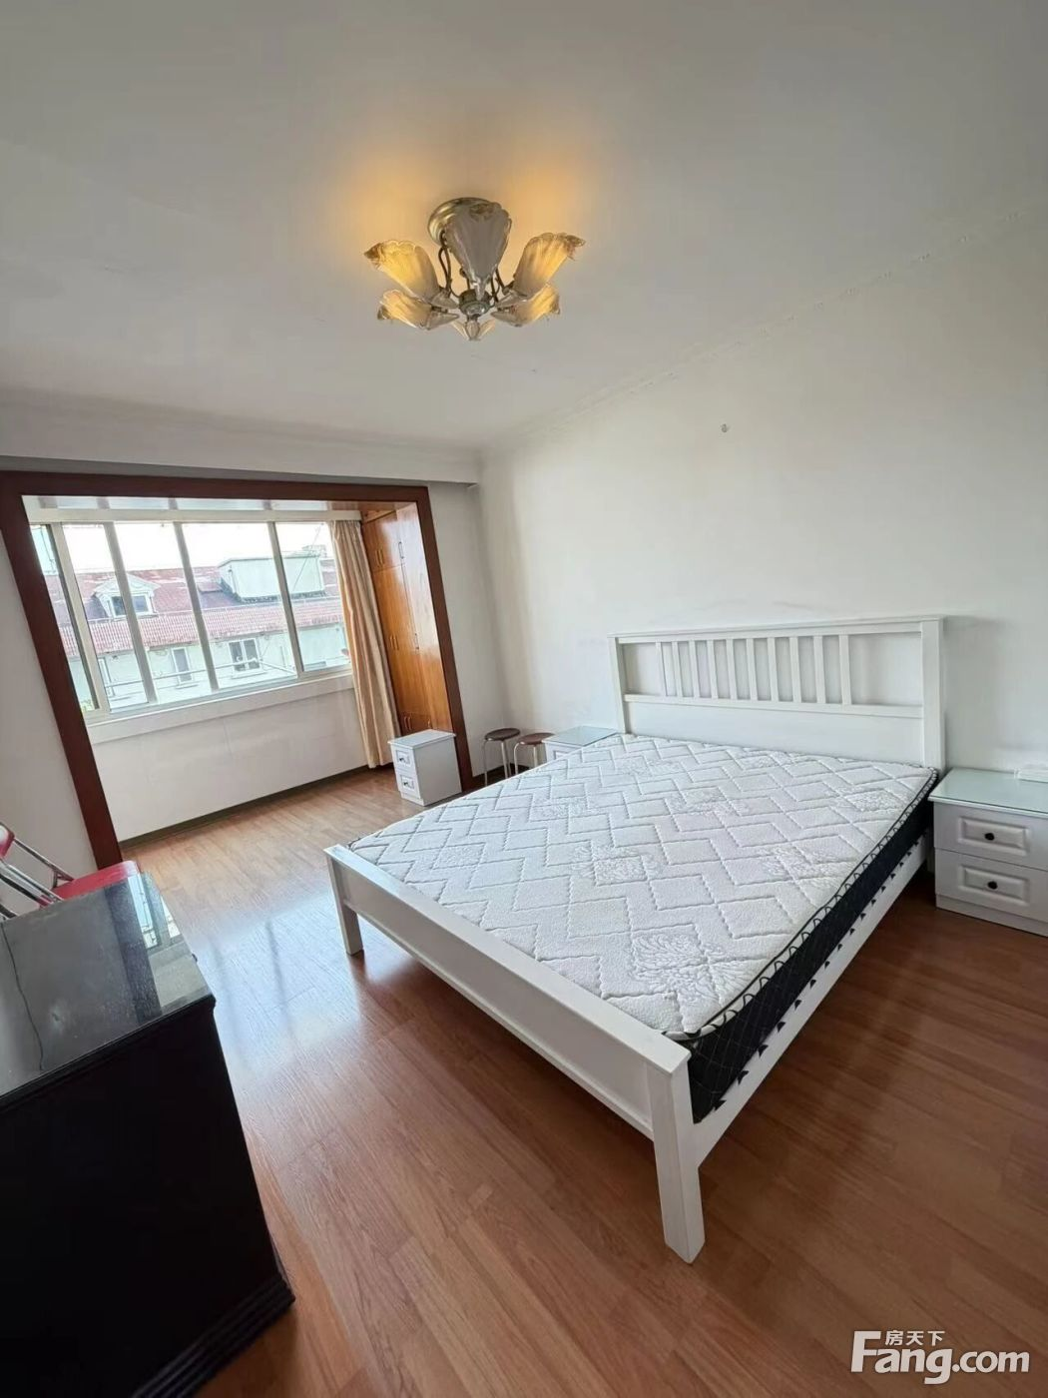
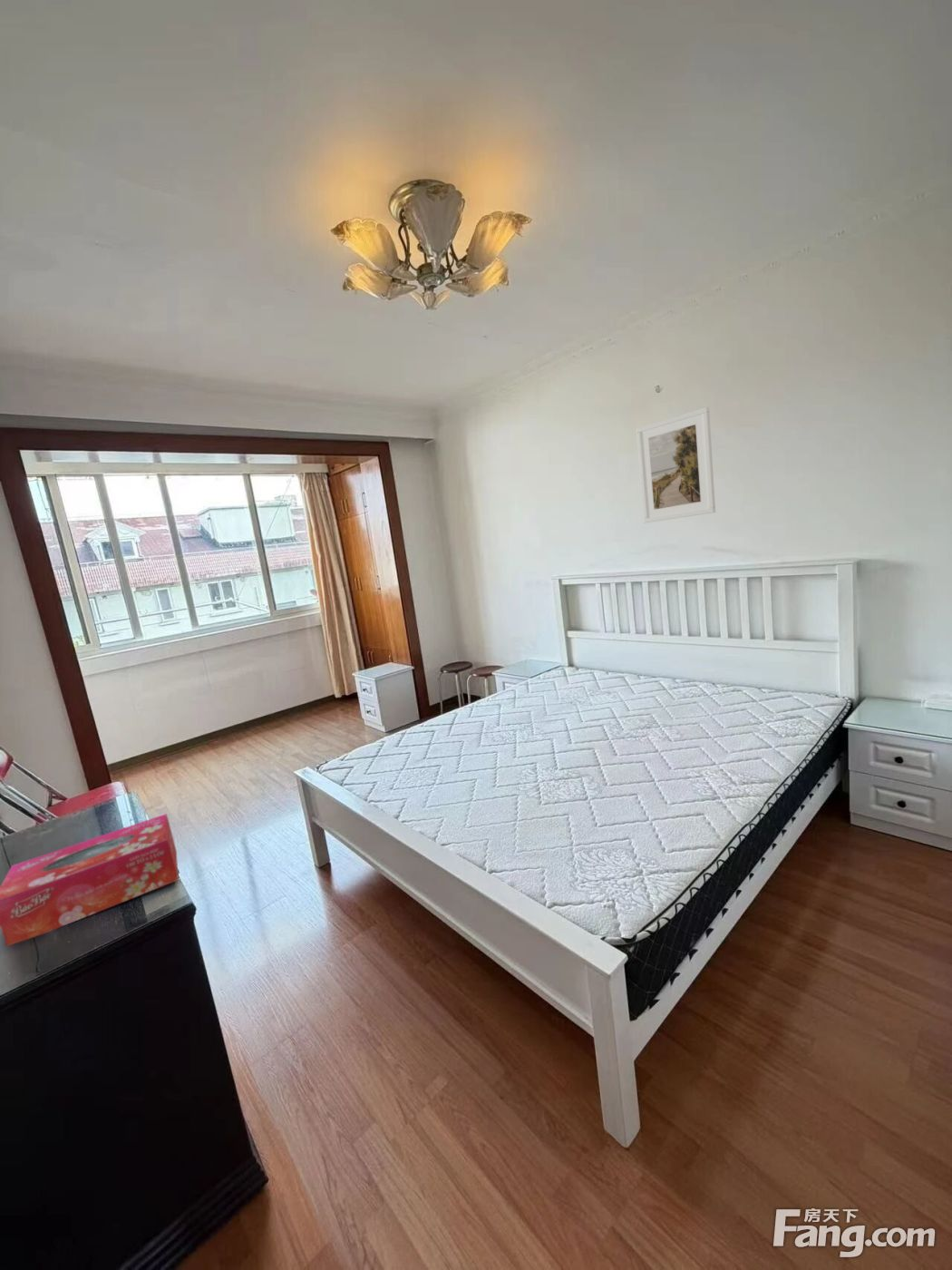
+ tissue box [0,813,180,947]
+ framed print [636,406,716,523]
